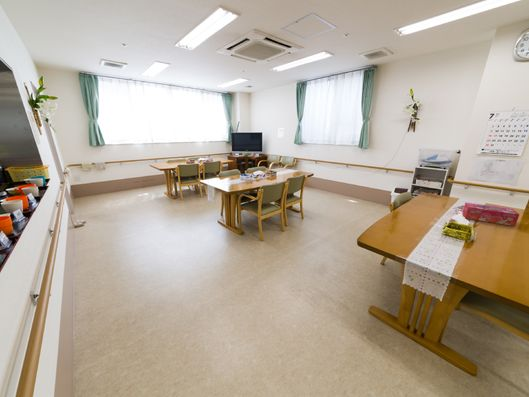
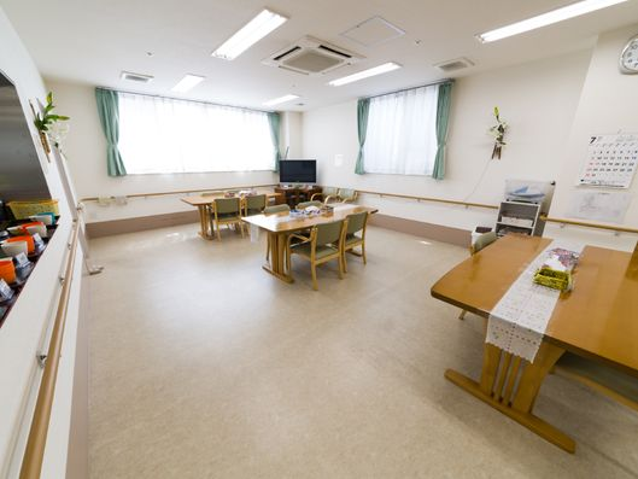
- tissue box [461,201,521,227]
